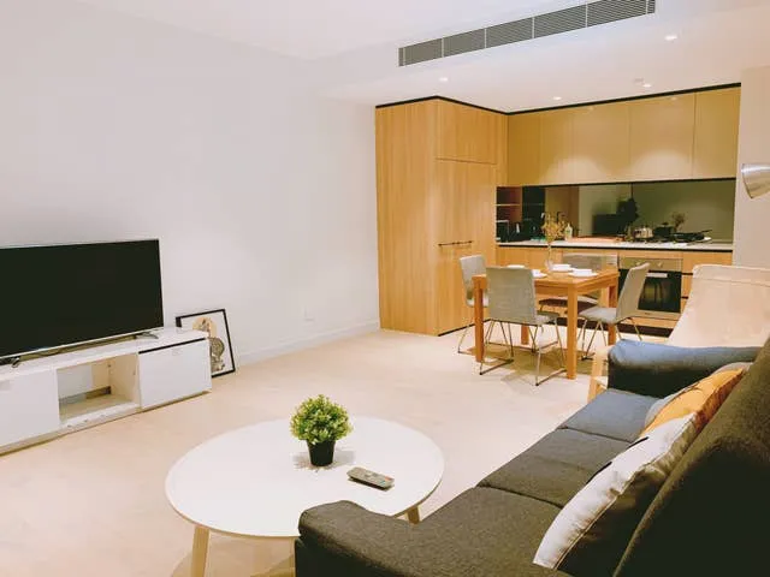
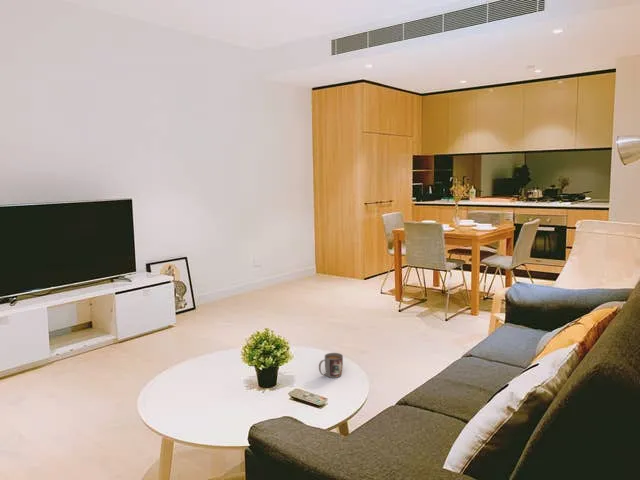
+ mug [318,352,344,379]
